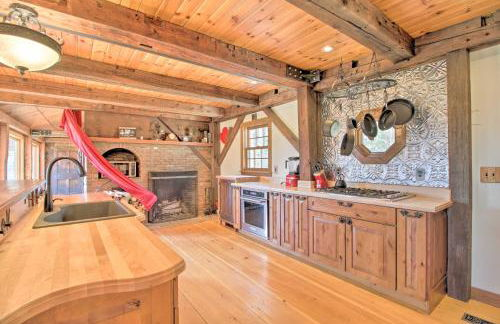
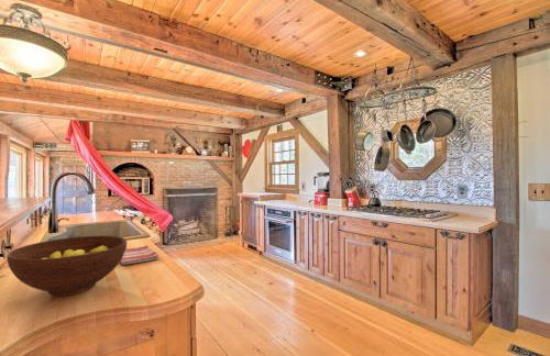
+ fruit bowl [6,235,128,297]
+ dish towel [120,244,160,266]
